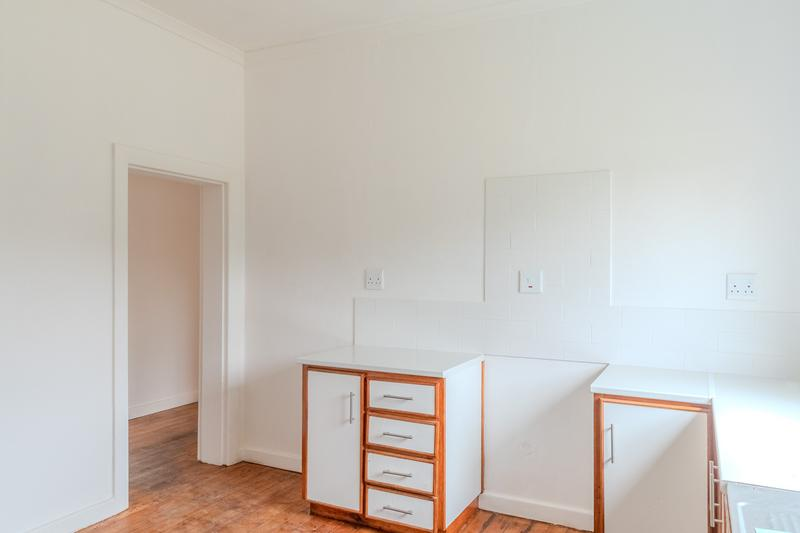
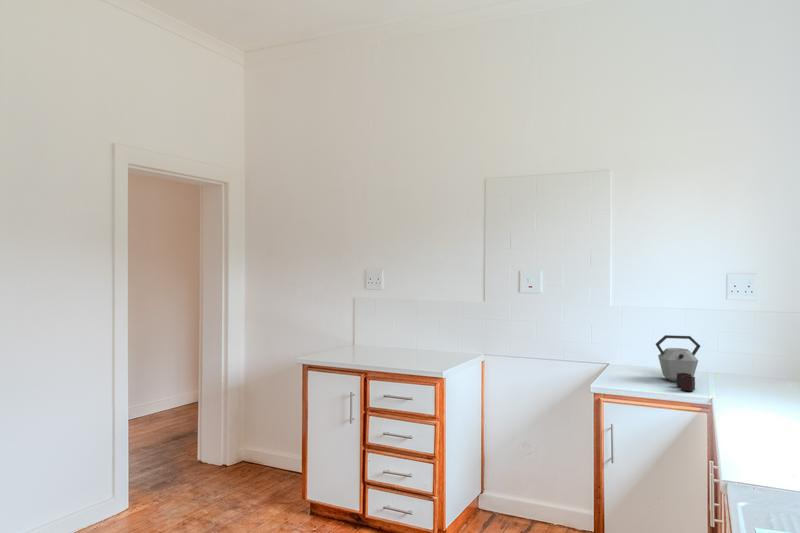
+ kettle [655,334,701,392]
